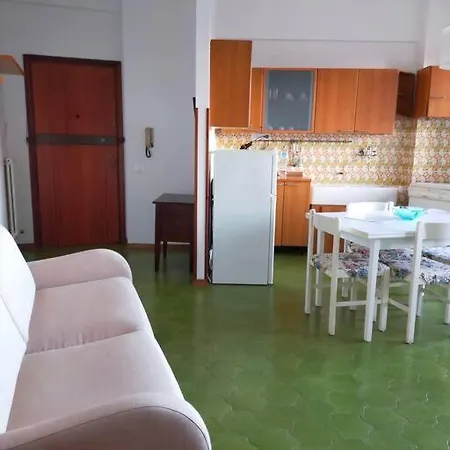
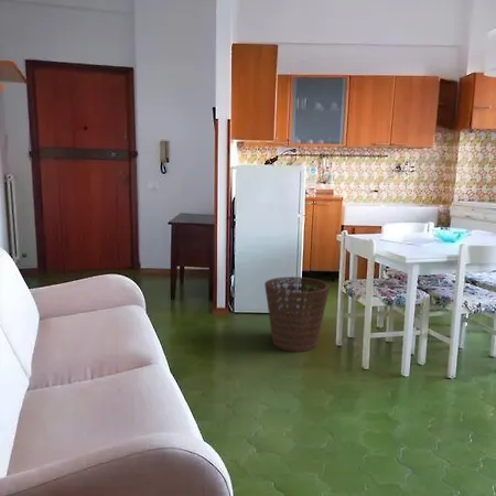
+ basket [263,276,331,353]
